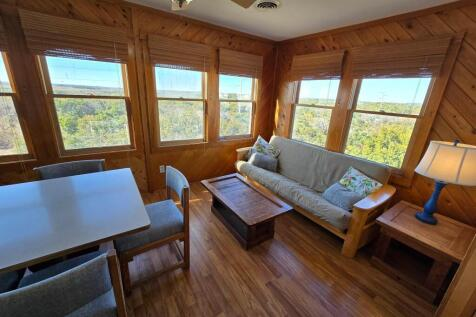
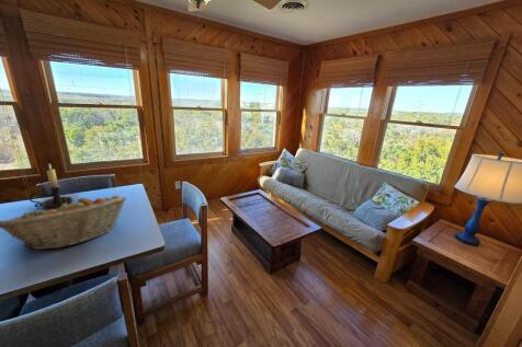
+ fruit basket [0,194,128,251]
+ candle holder [27,163,73,209]
